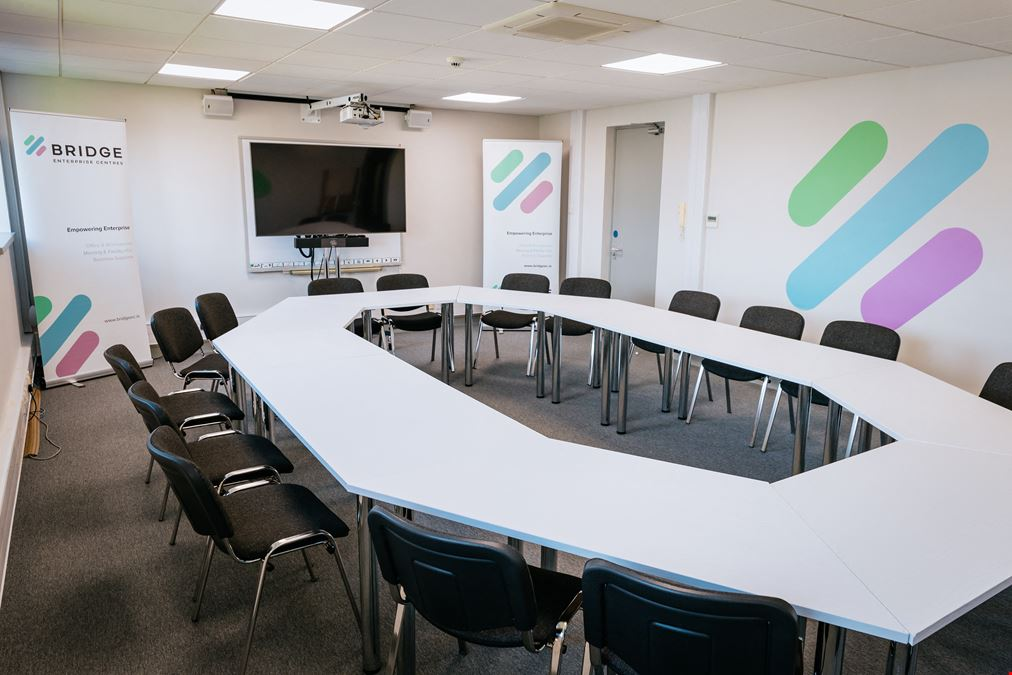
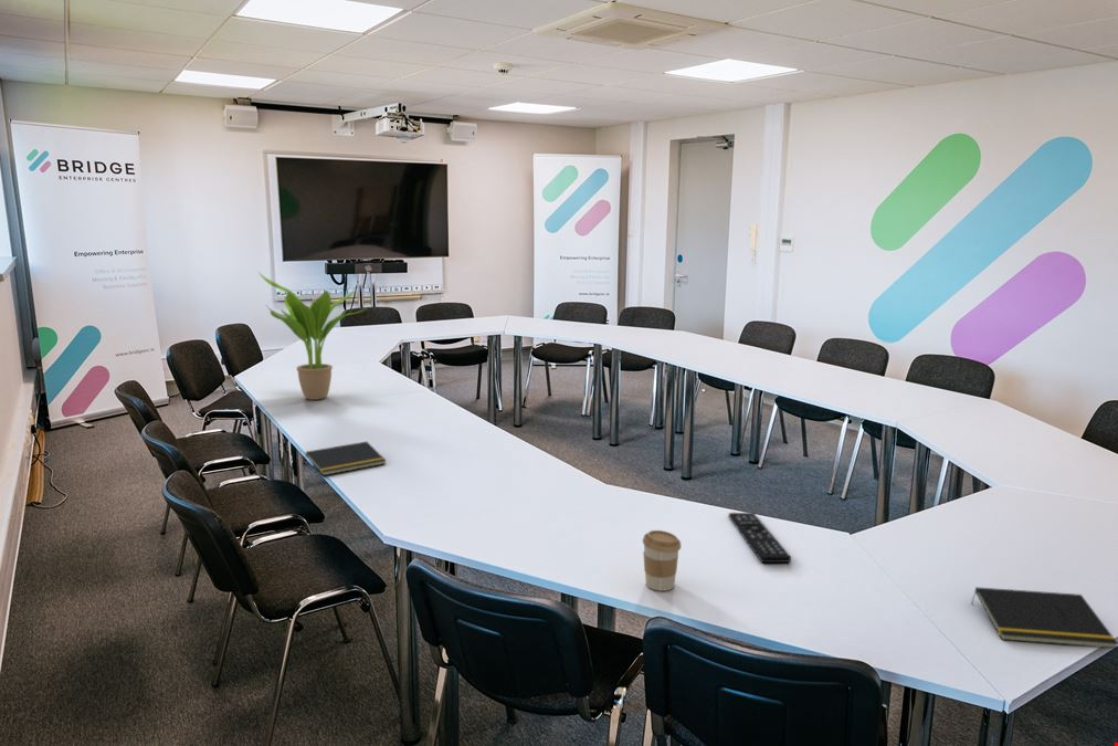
+ notepad [304,441,388,476]
+ notepad [970,586,1118,650]
+ remote control [728,512,792,564]
+ potted plant [257,271,368,401]
+ coffee cup [642,529,682,592]
